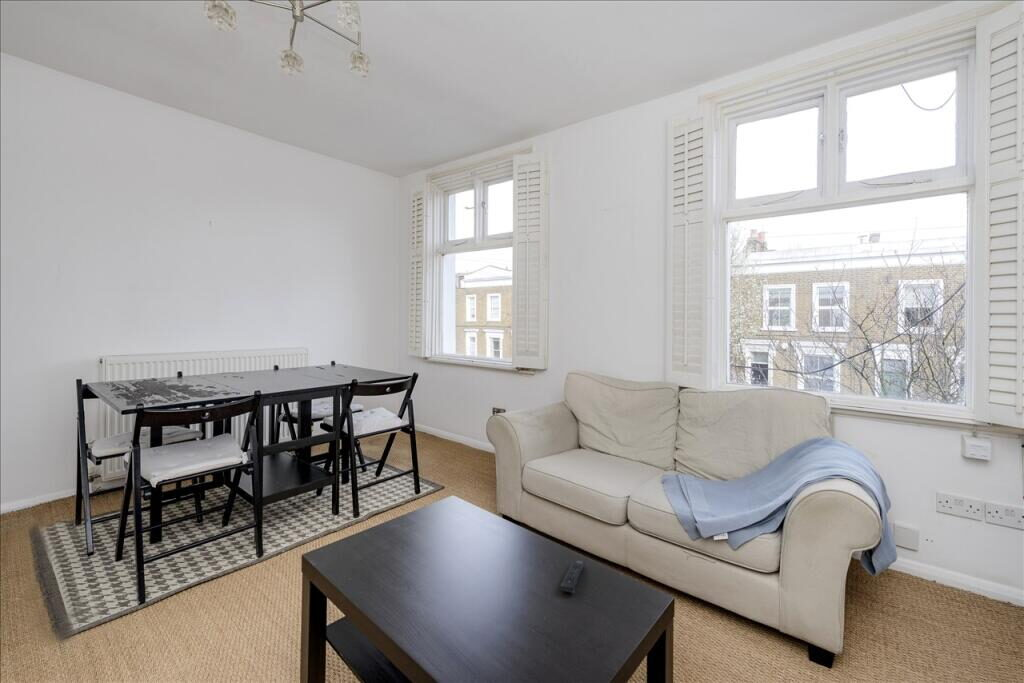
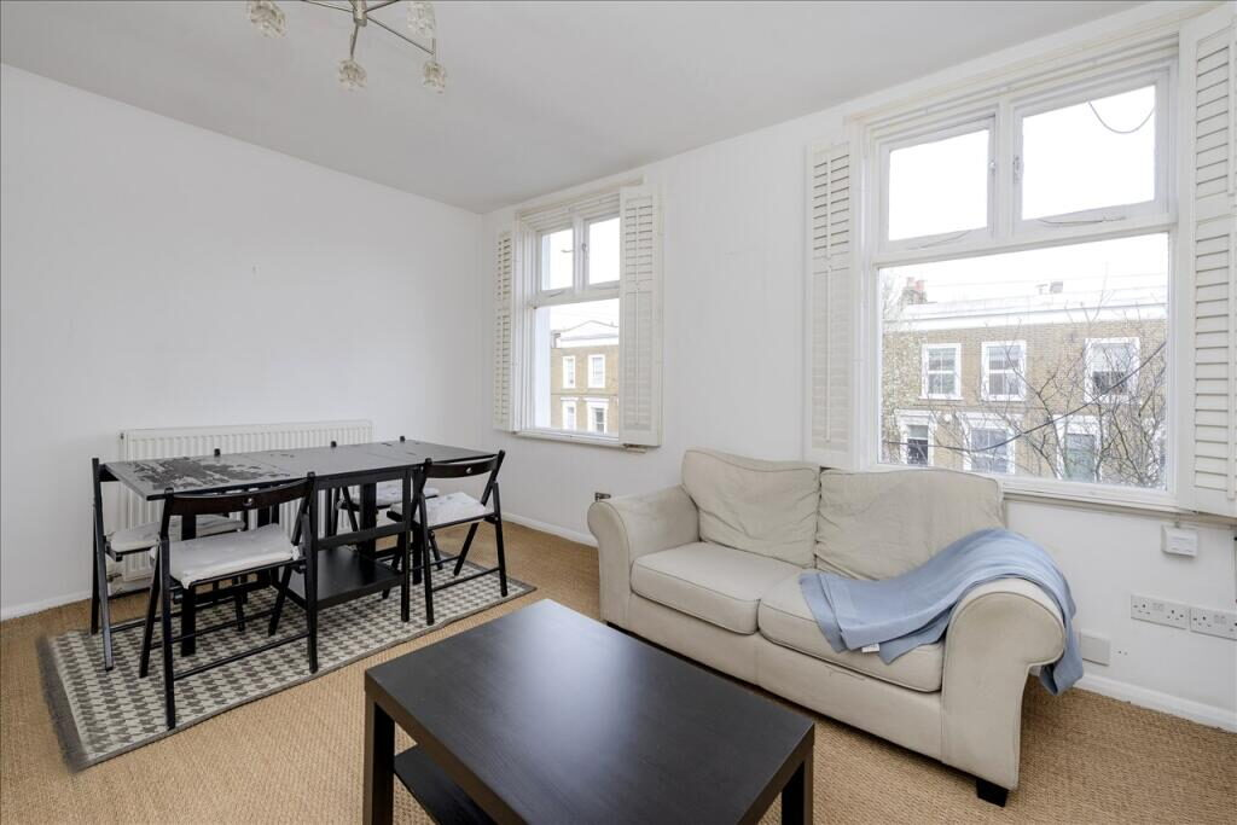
- remote control [559,560,586,594]
